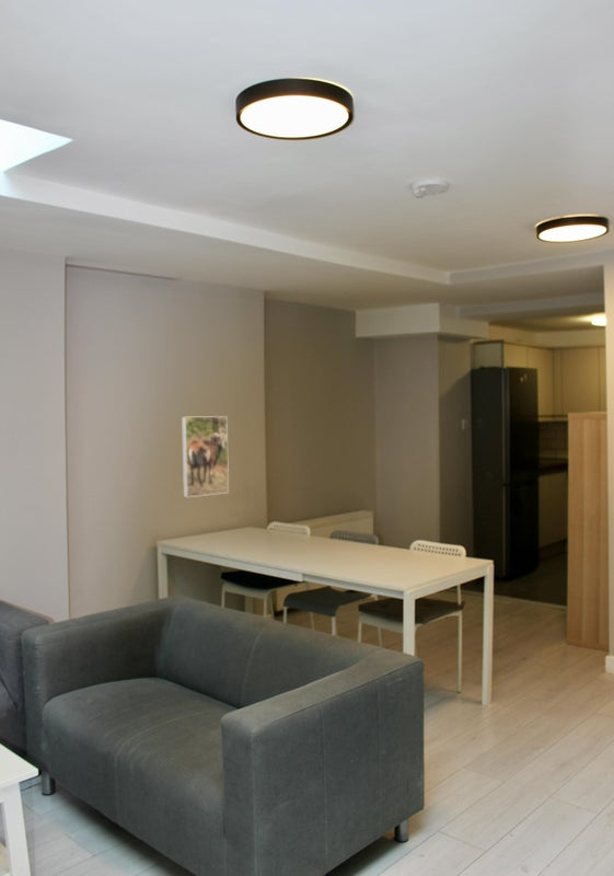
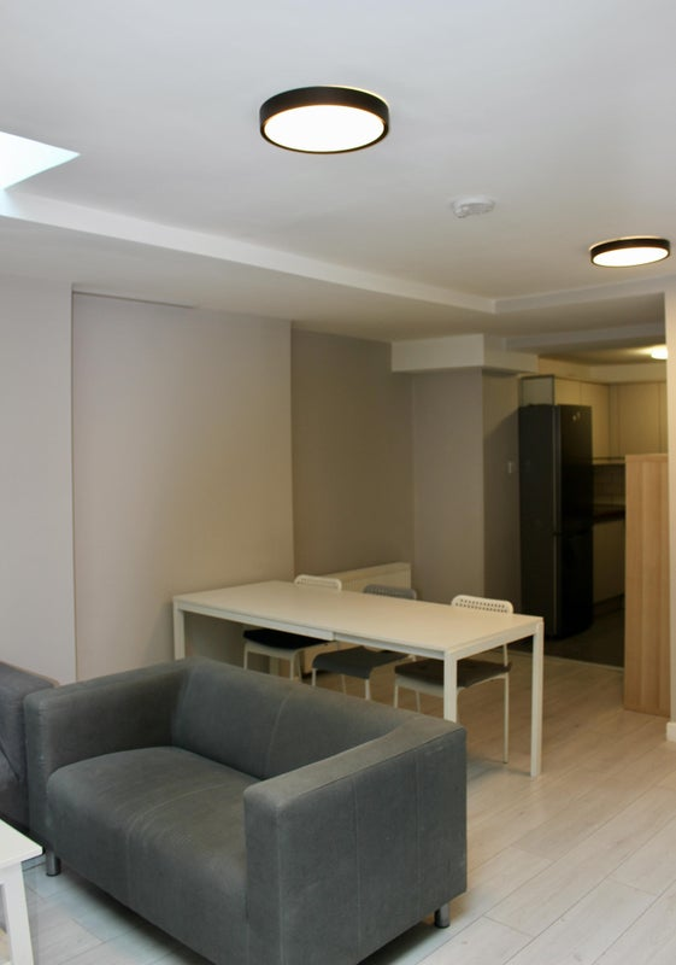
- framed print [181,415,230,498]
